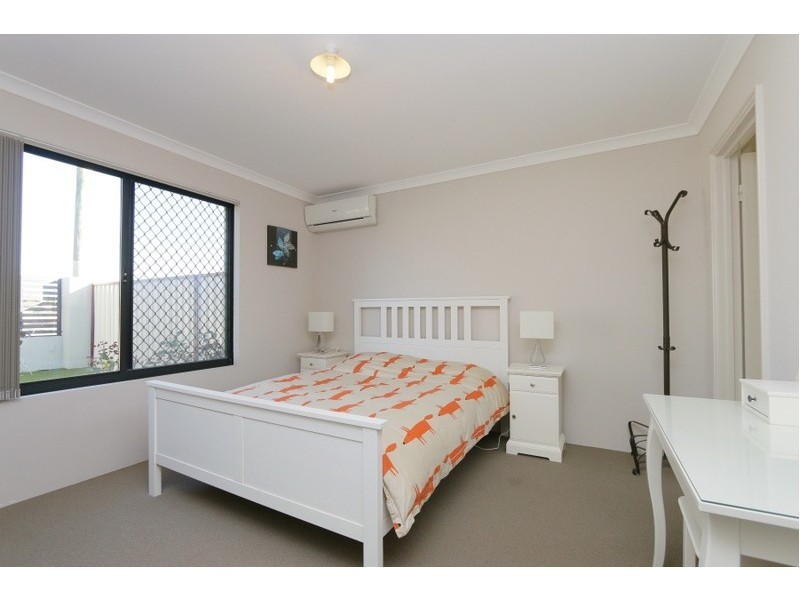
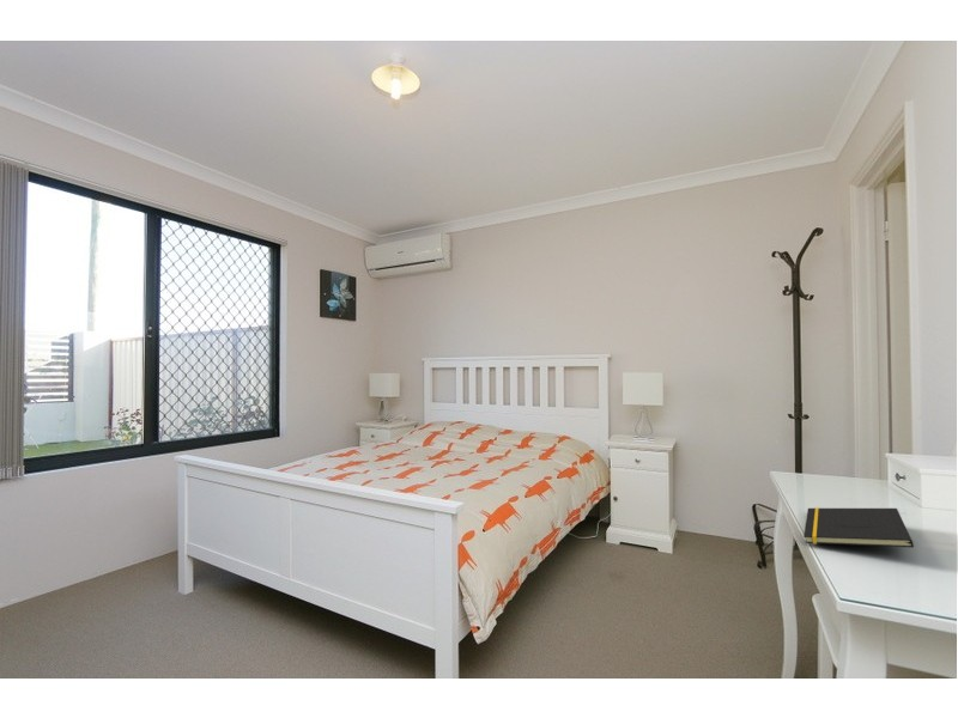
+ notepad [802,506,915,548]
